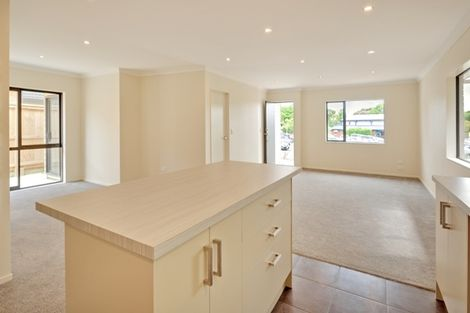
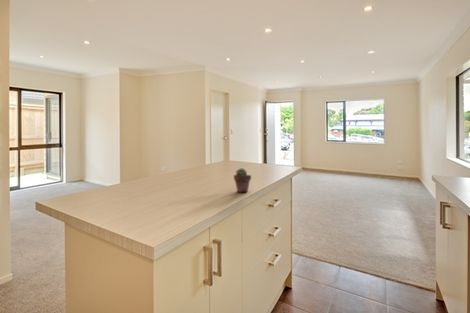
+ potted succulent [233,167,252,193]
